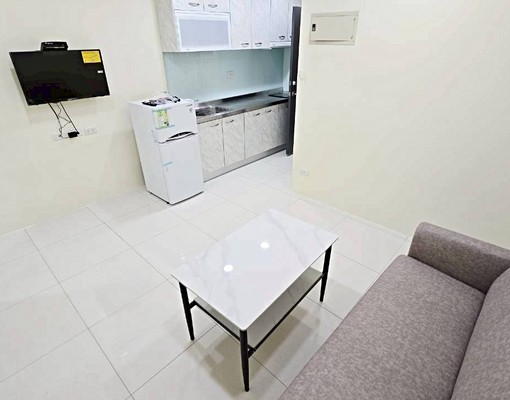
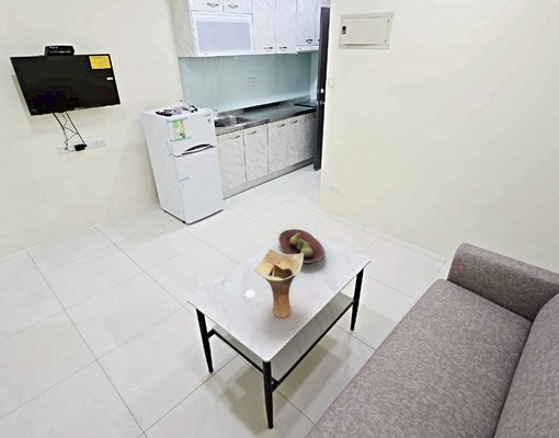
+ vase [253,247,304,319]
+ fruit bowl [277,228,327,266]
